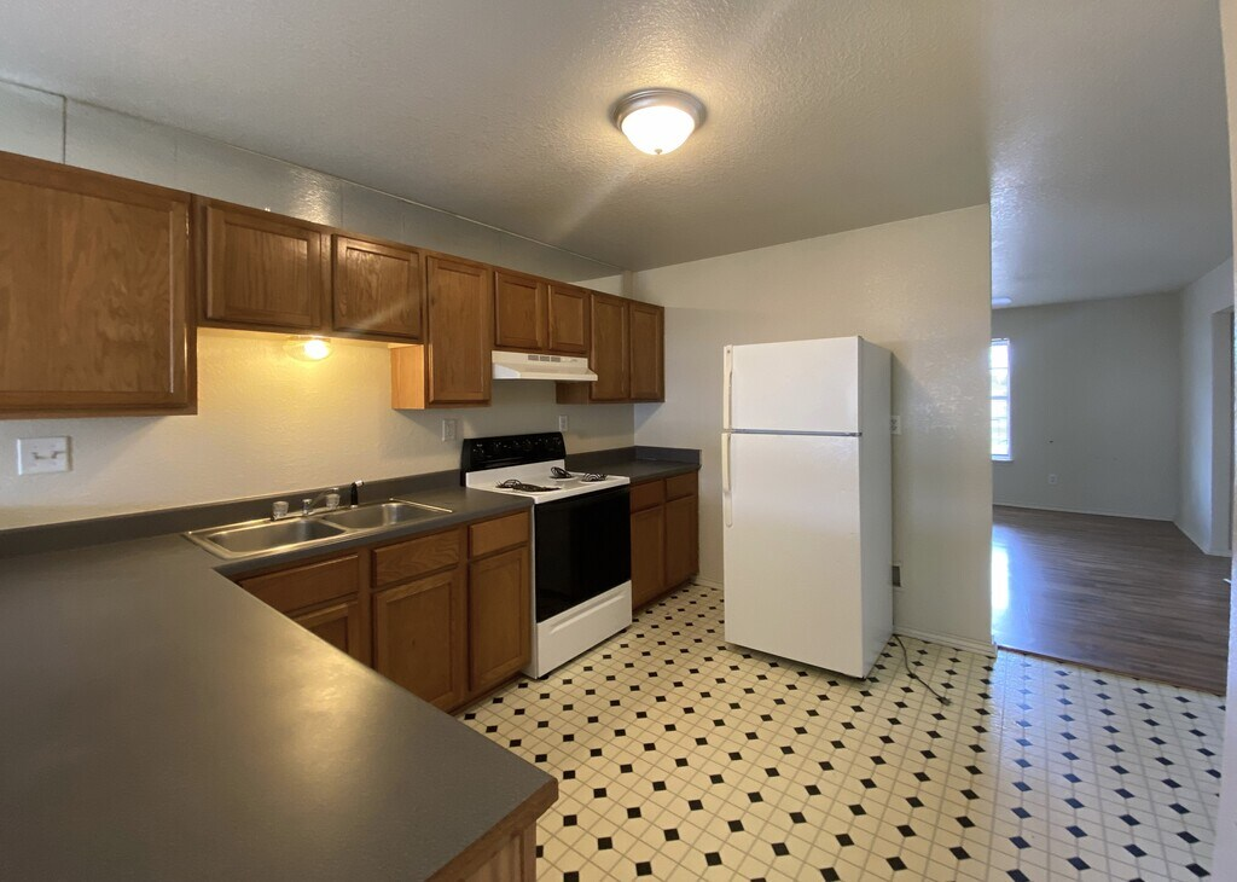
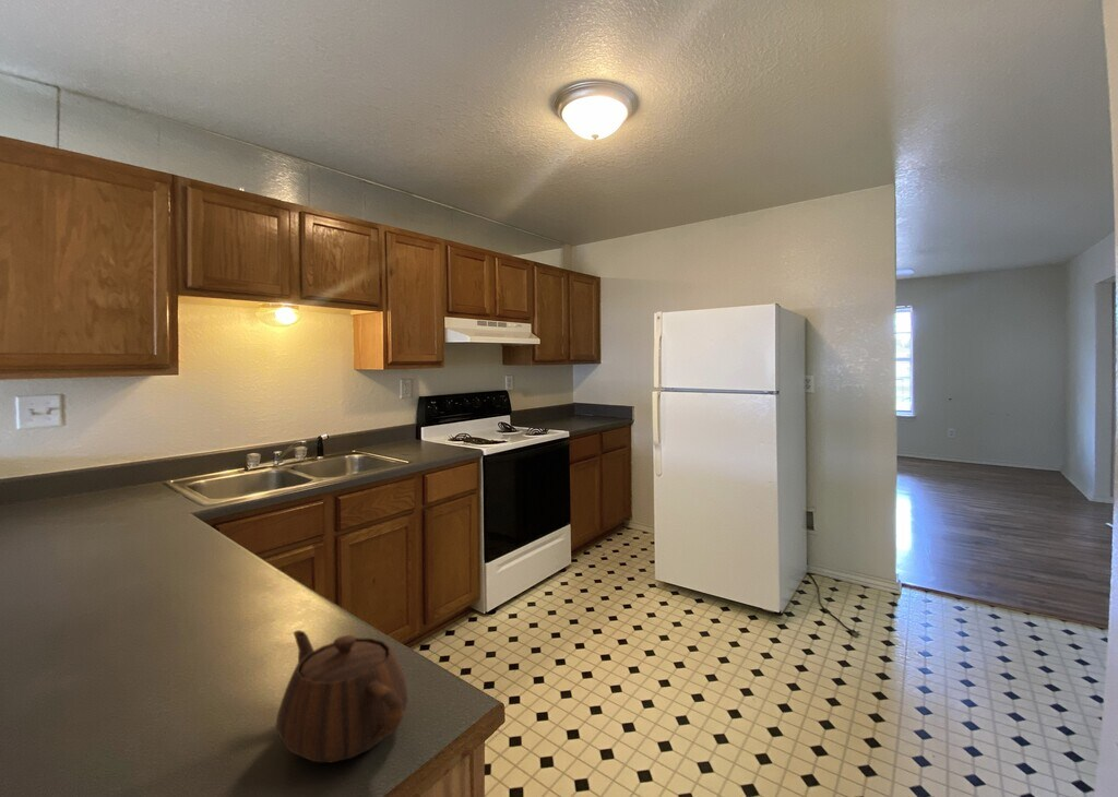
+ teapot [275,629,409,763]
